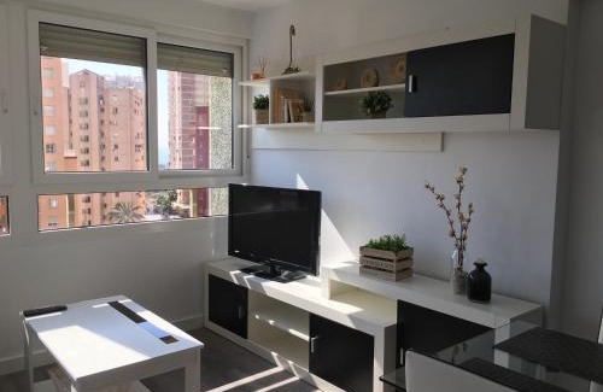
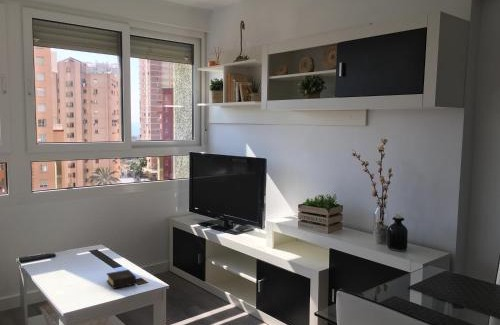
+ book [106,269,137,290]
